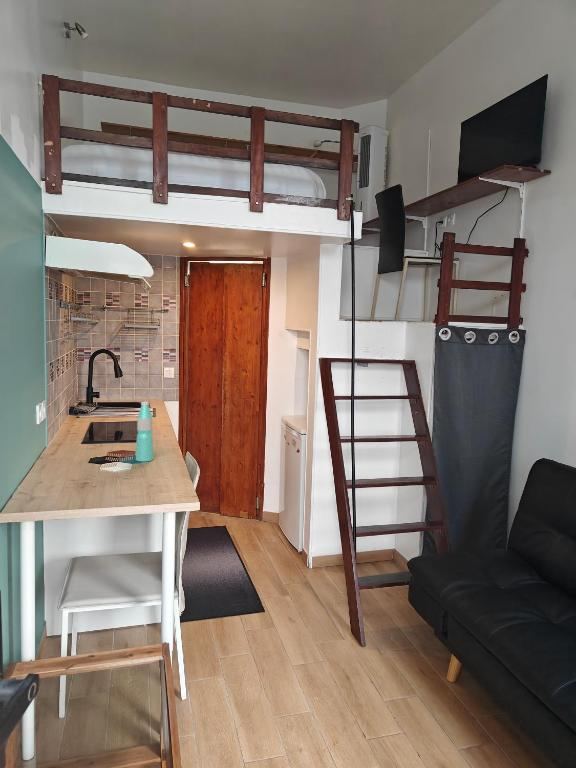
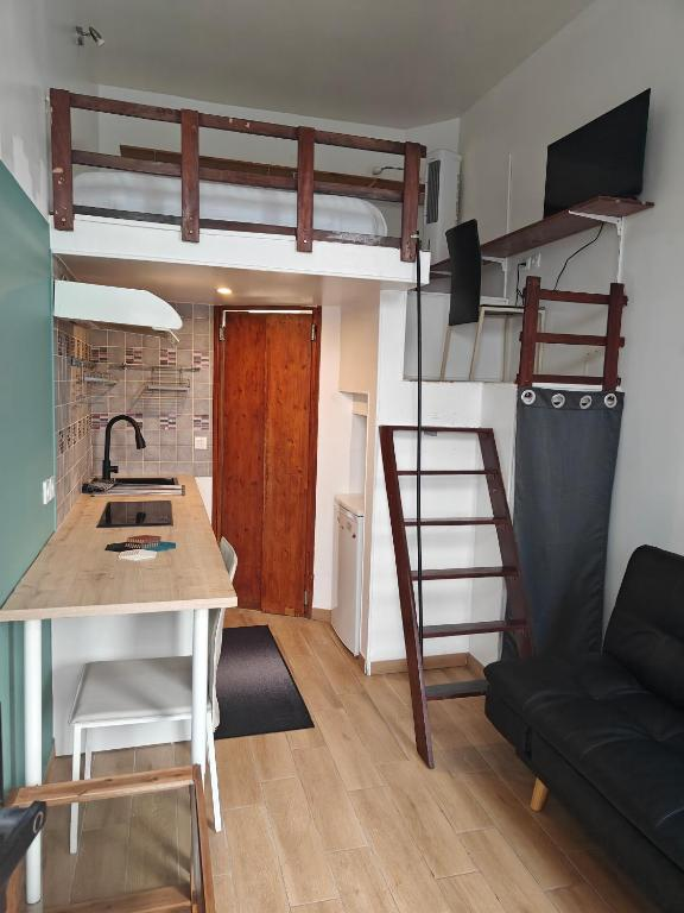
- water bottle [135,401,154,462]
